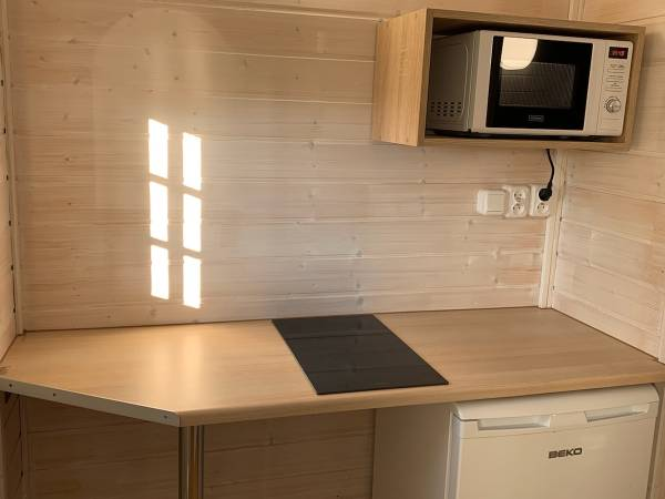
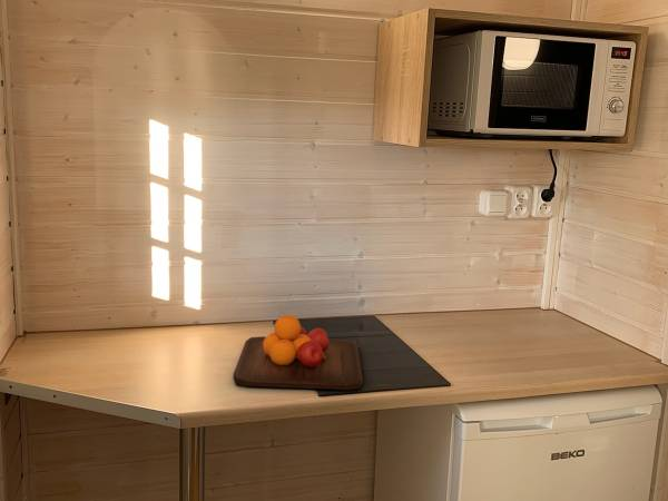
+ chopping board [233,314,364,391]
